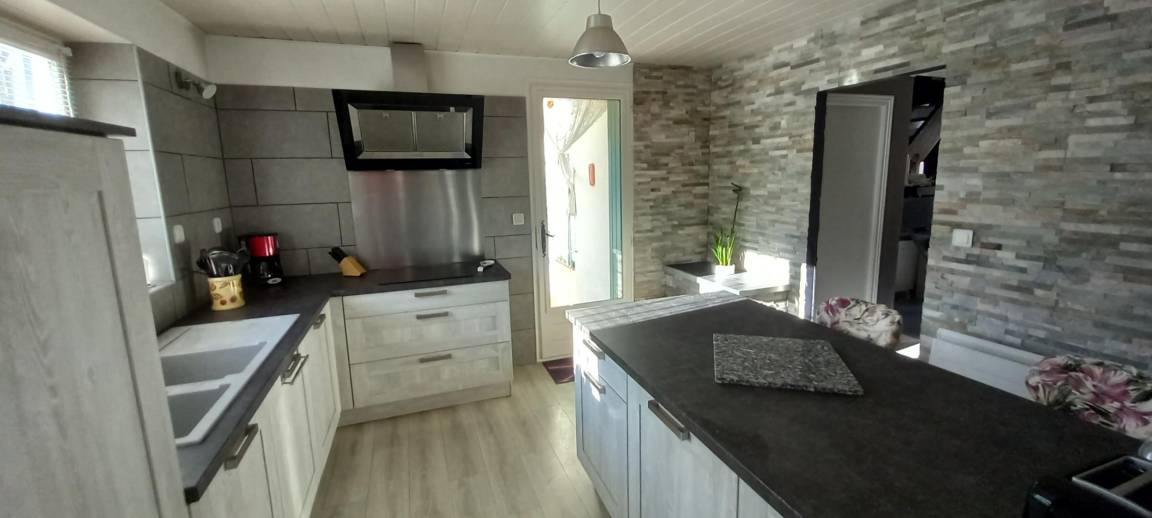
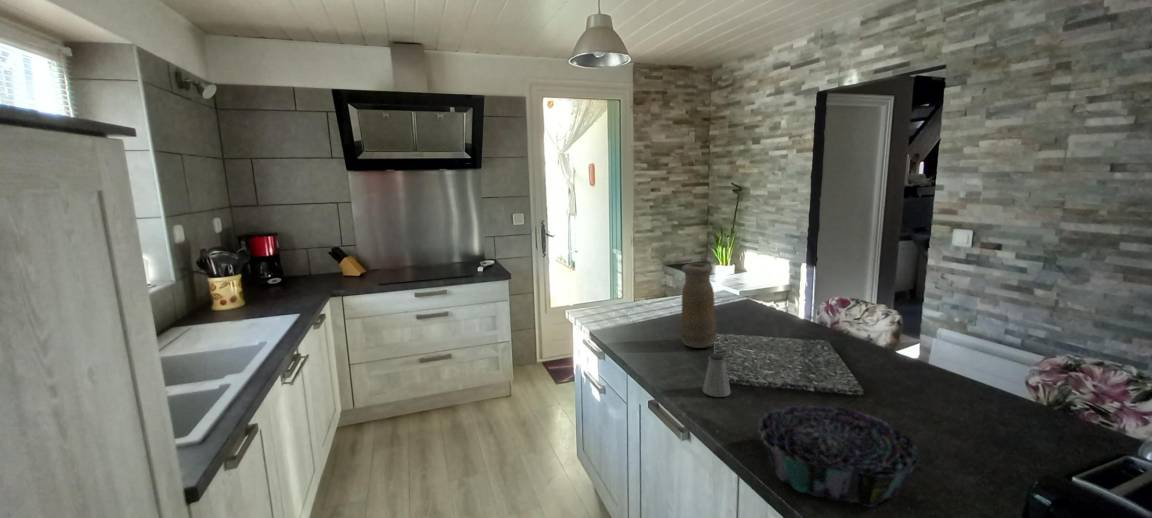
+ vase [680,262,717,349]
+ decorative bowl [757,405,921,507]
+ saltshaker [702,352,732,398]
